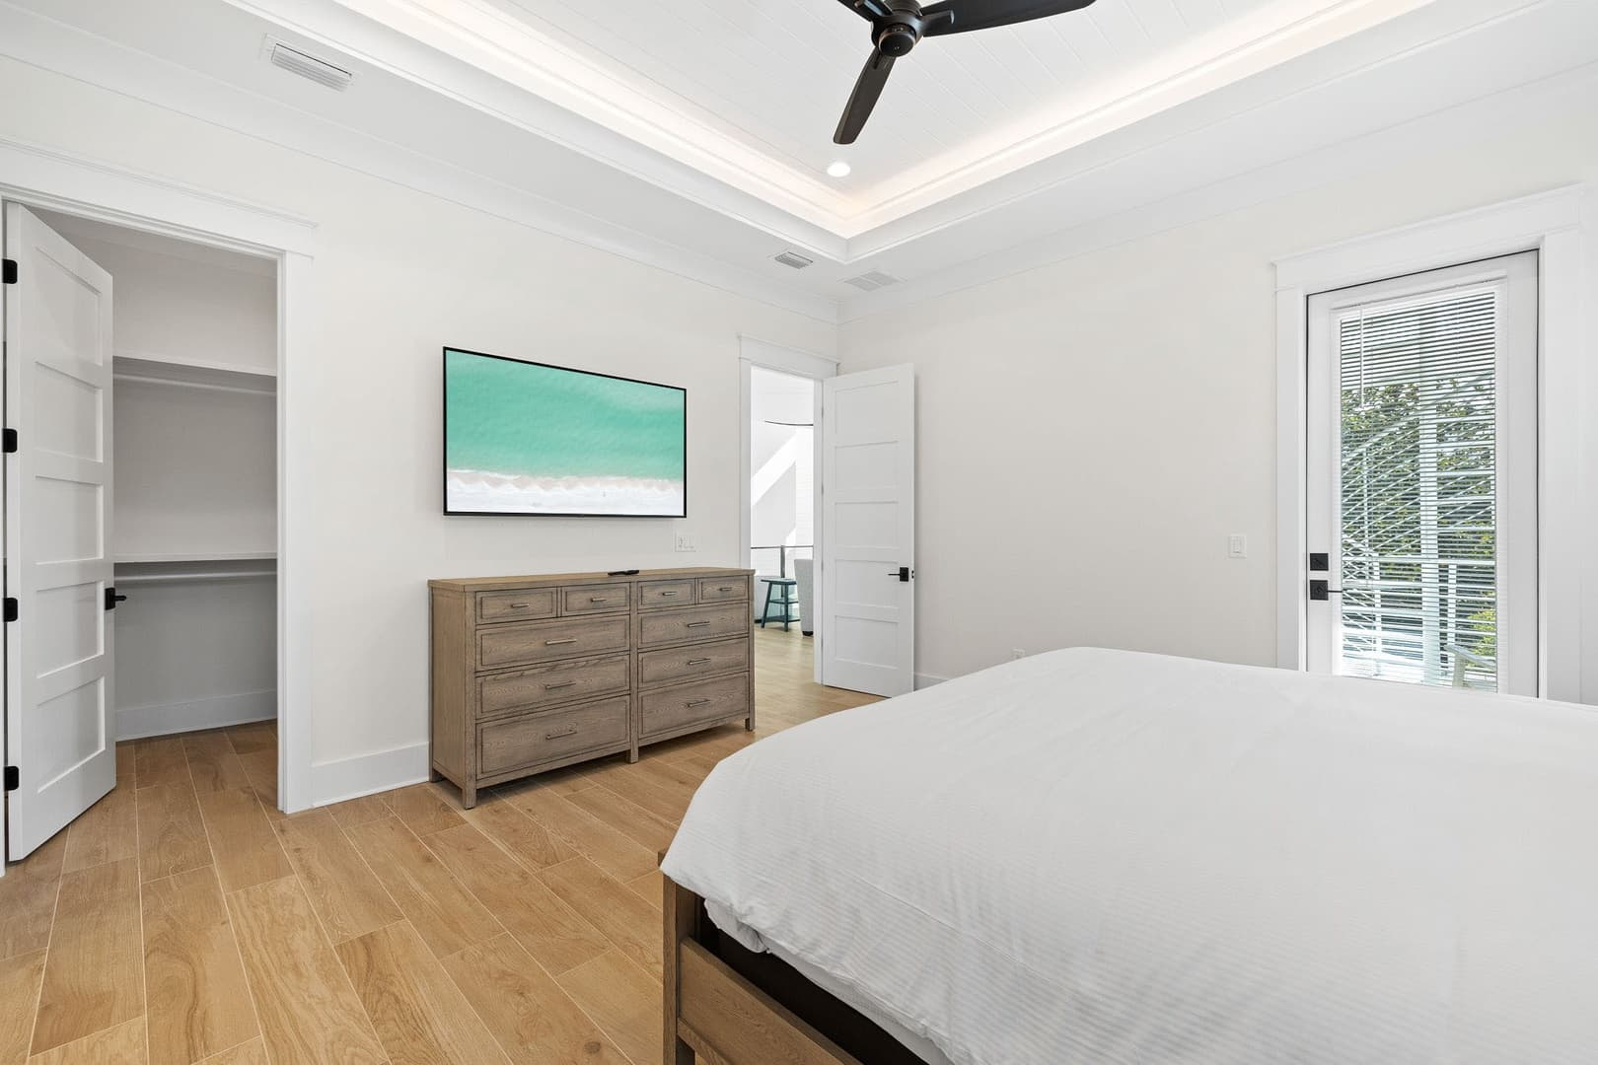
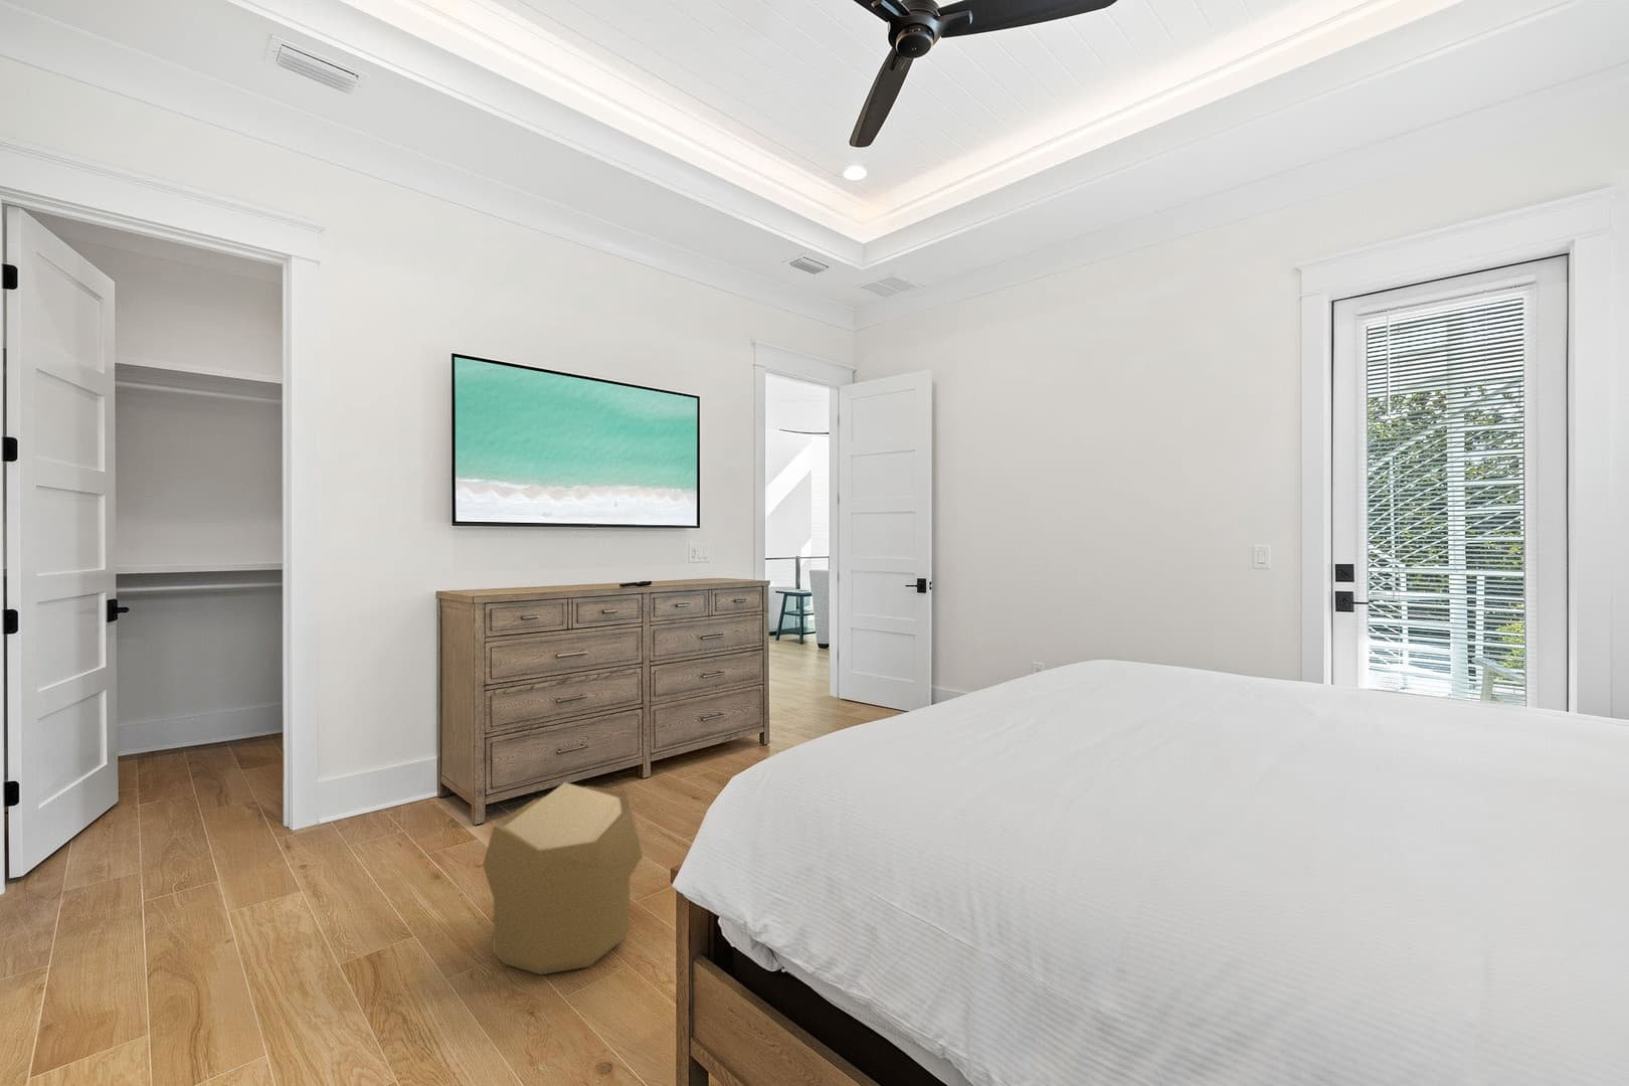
+ pouf [481,782,644,976]
